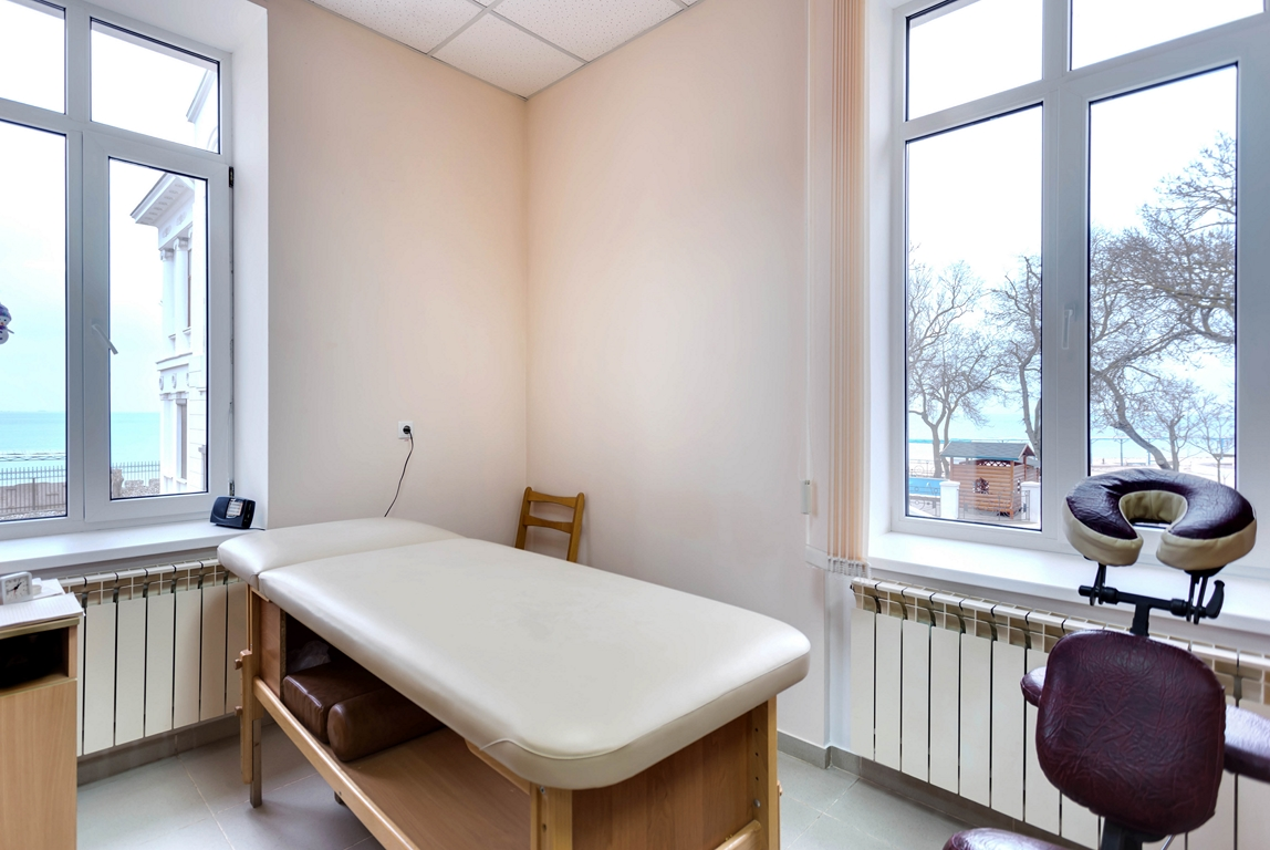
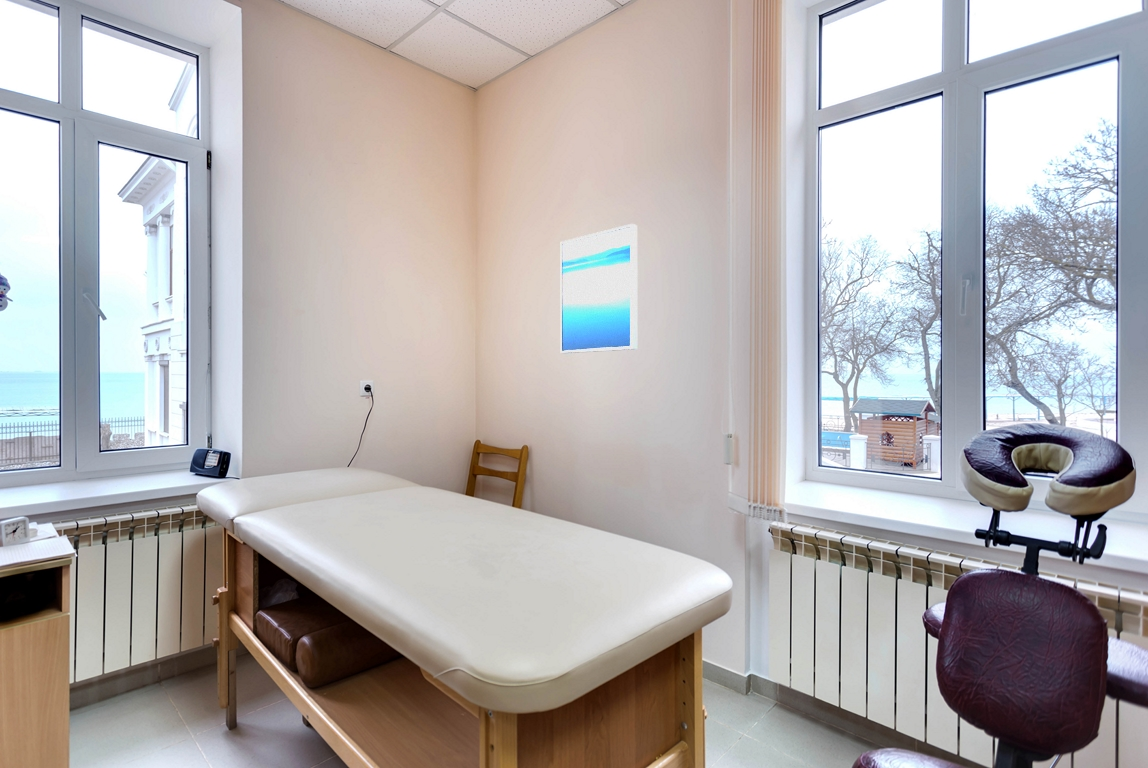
+ wall art [560,223,638,354]
